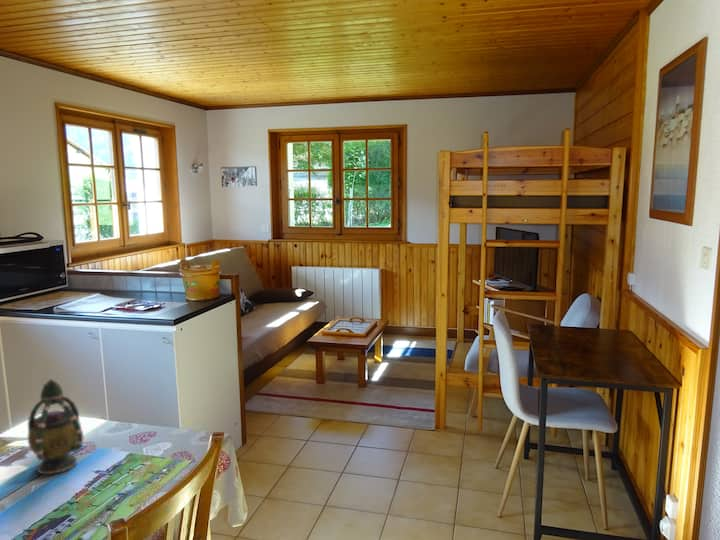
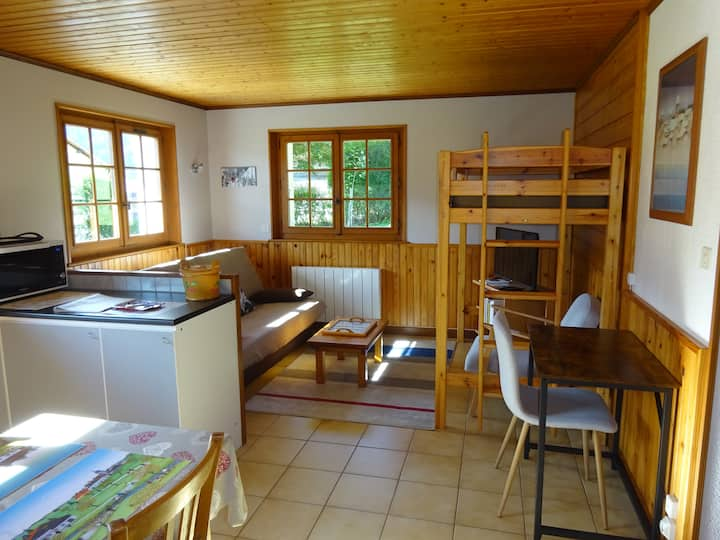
- teapot [27,378,84,475]
